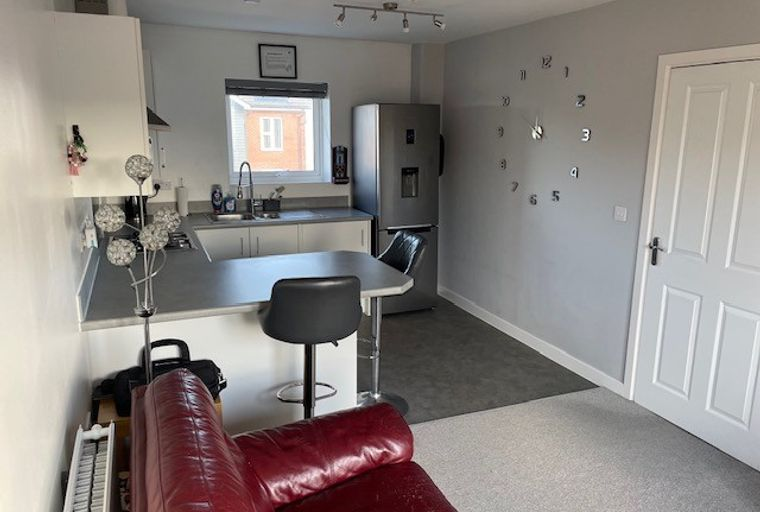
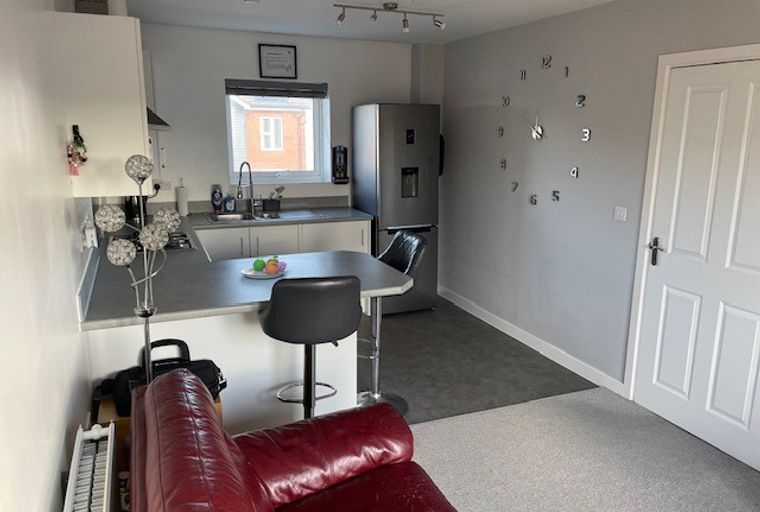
+ fruit bowl [240,254,288,280]
